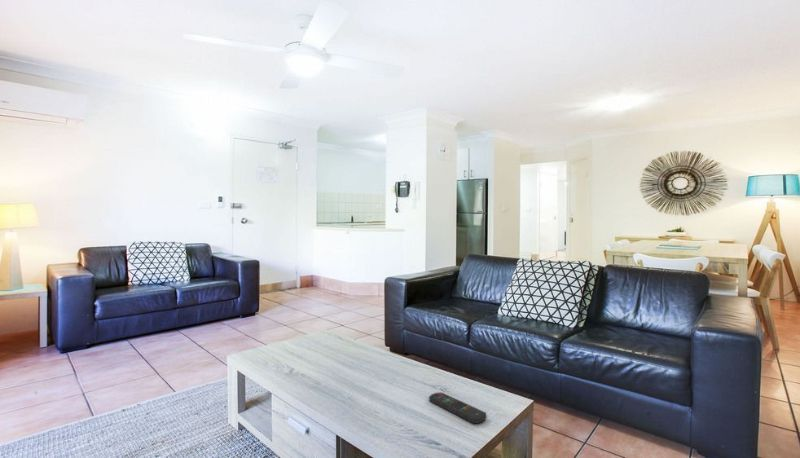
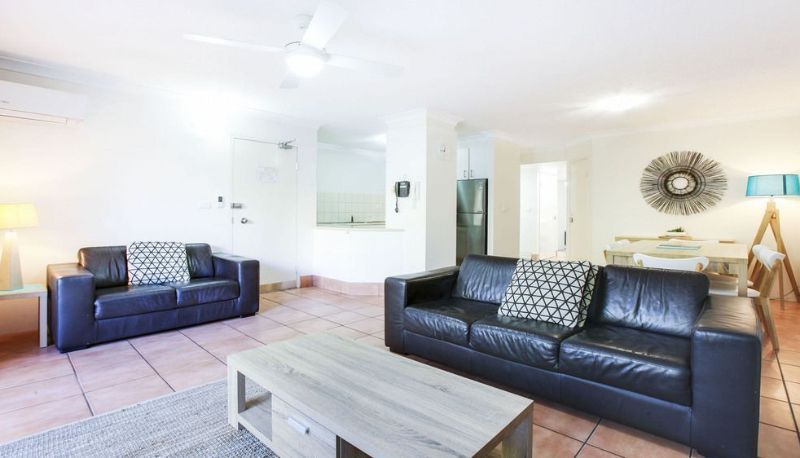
- remote control [428,391,487,424]
